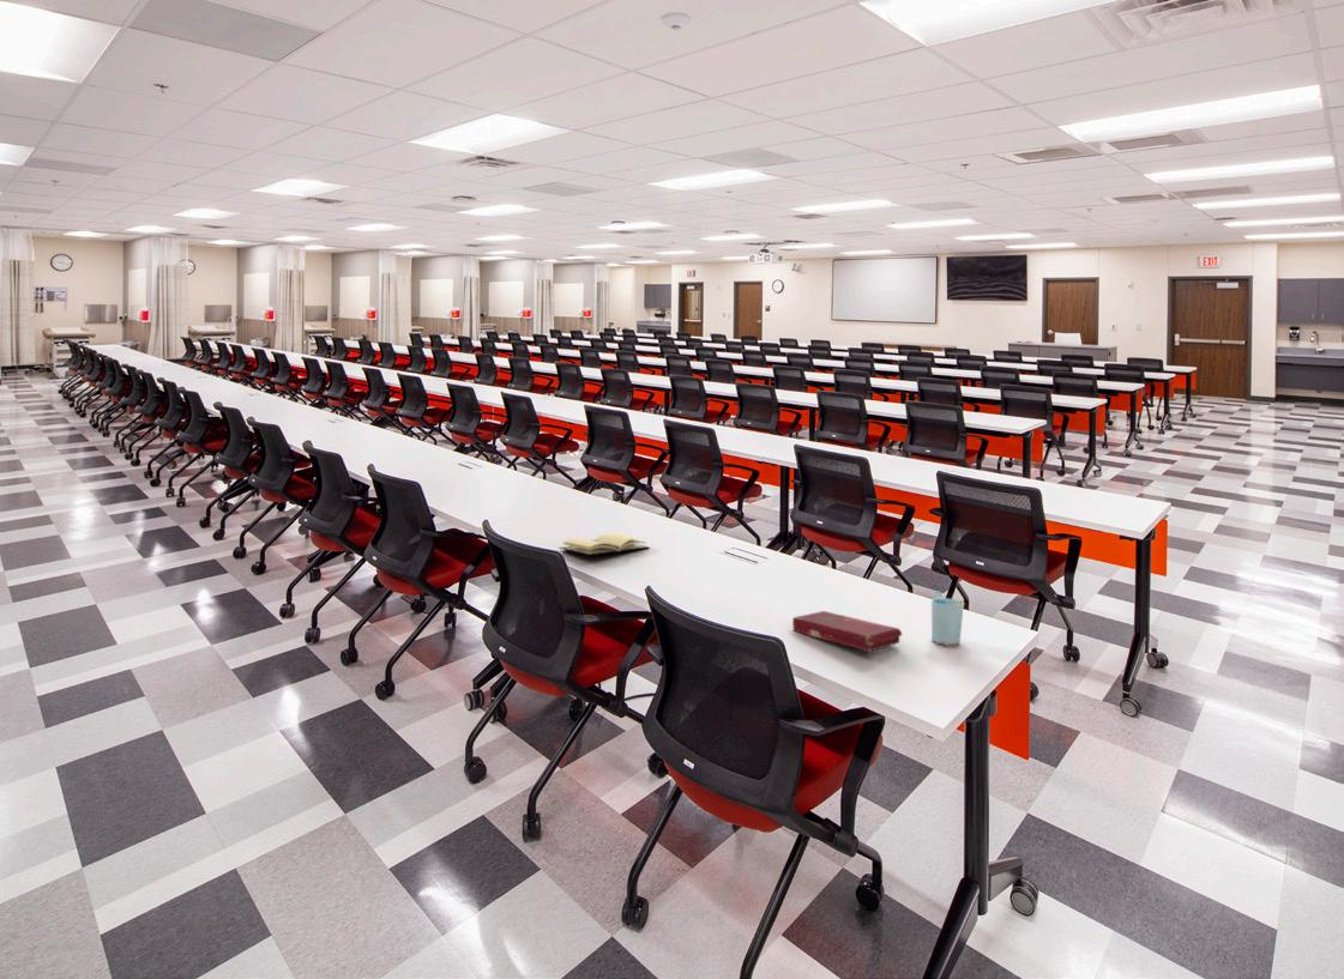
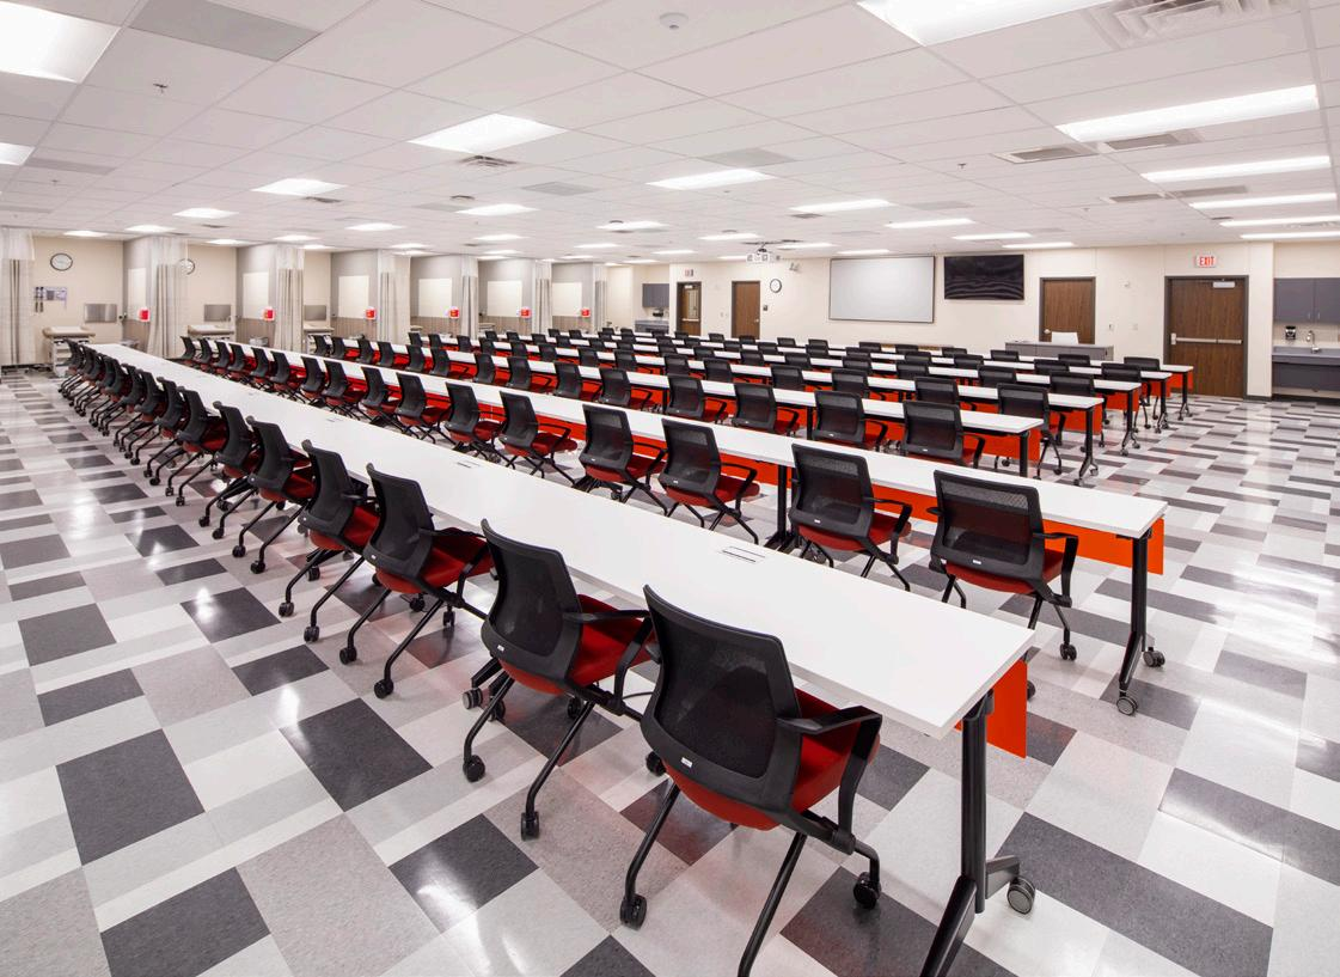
- cup [930,590,966,646]
- book [791,610,904,653]
- book [558,532,651,556]
